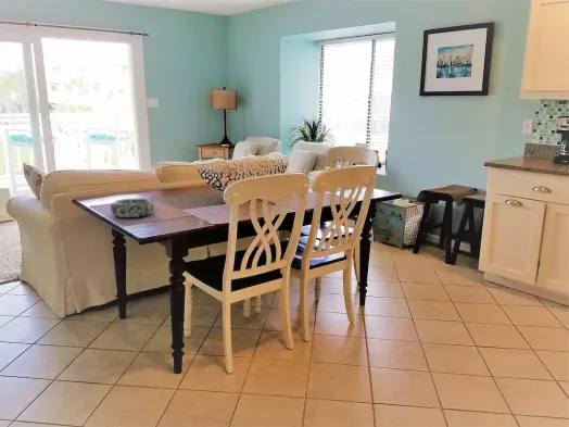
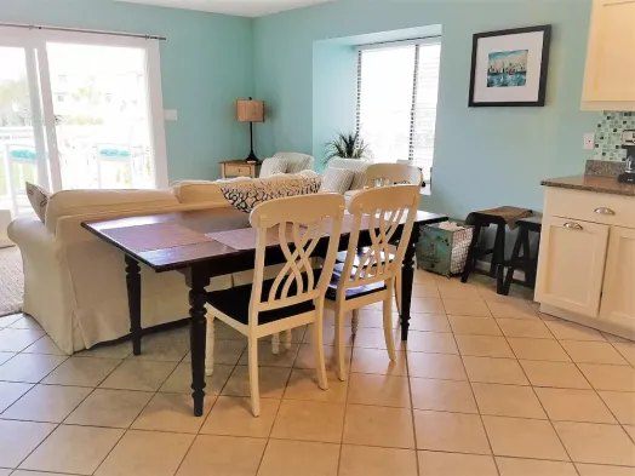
- decorative bowl [110,198,155,218]
